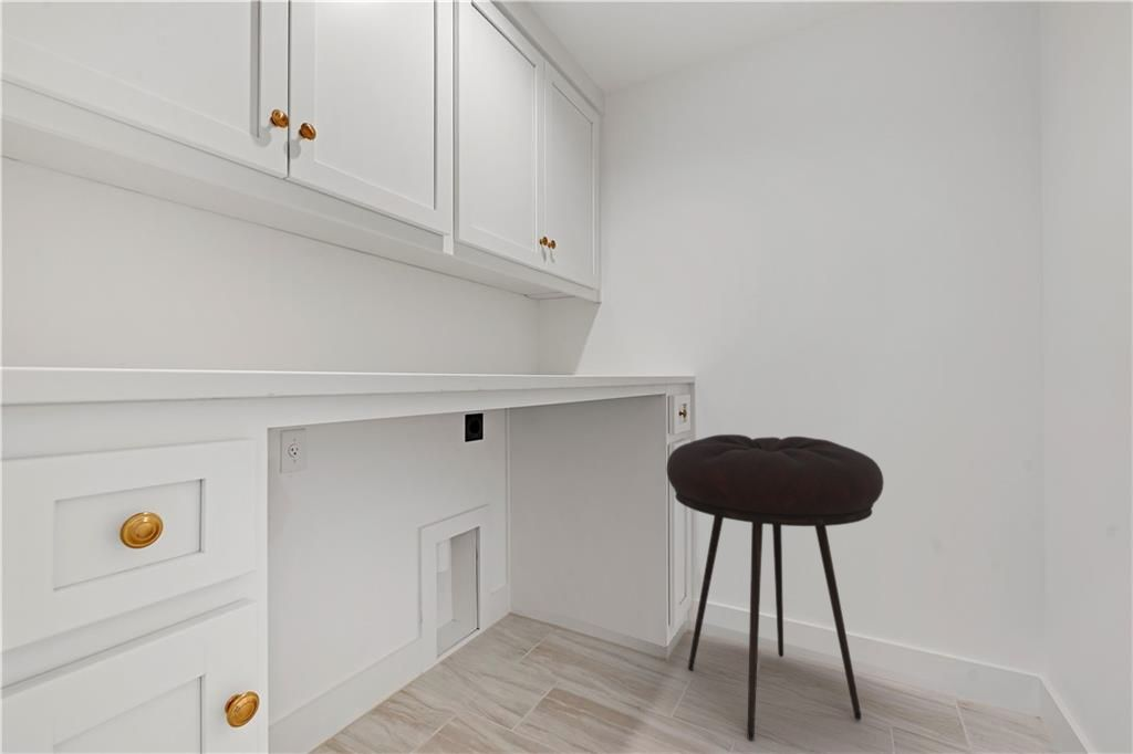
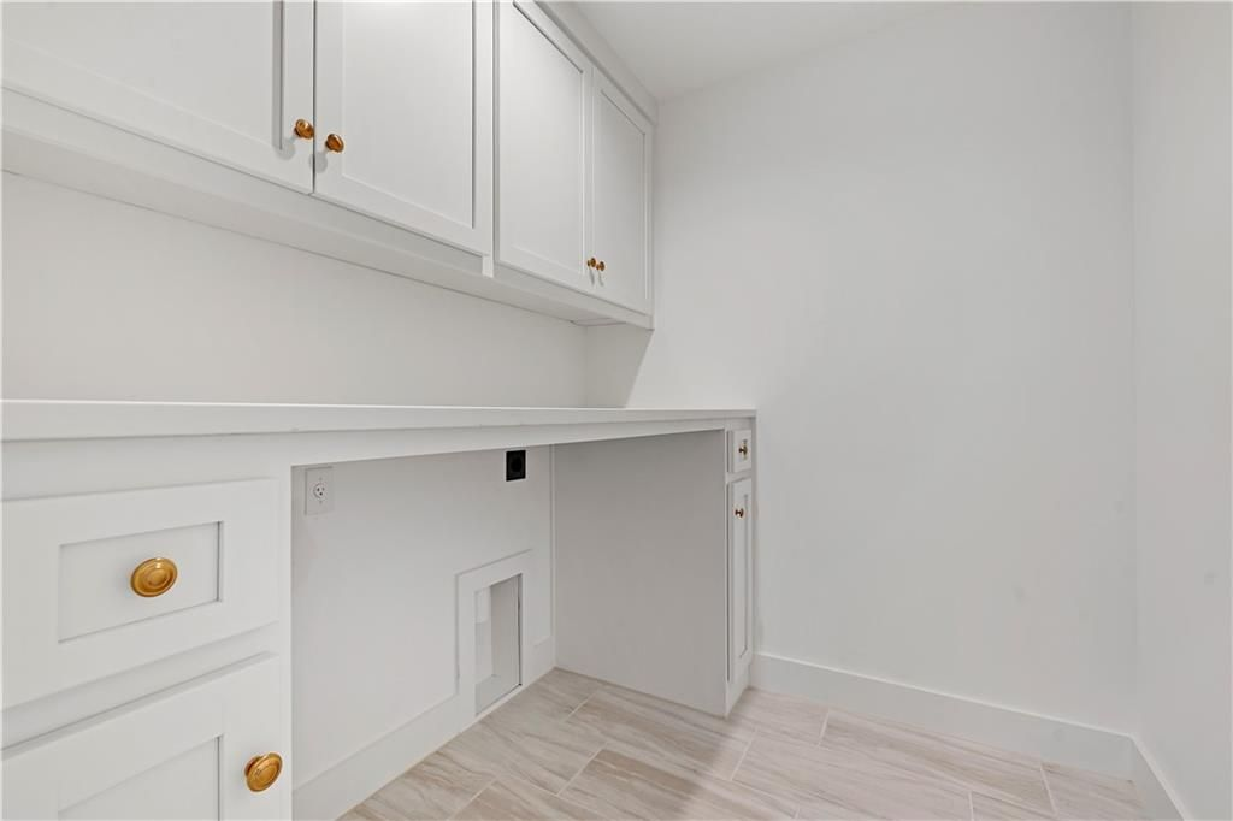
- stool [666,433,885,742]
